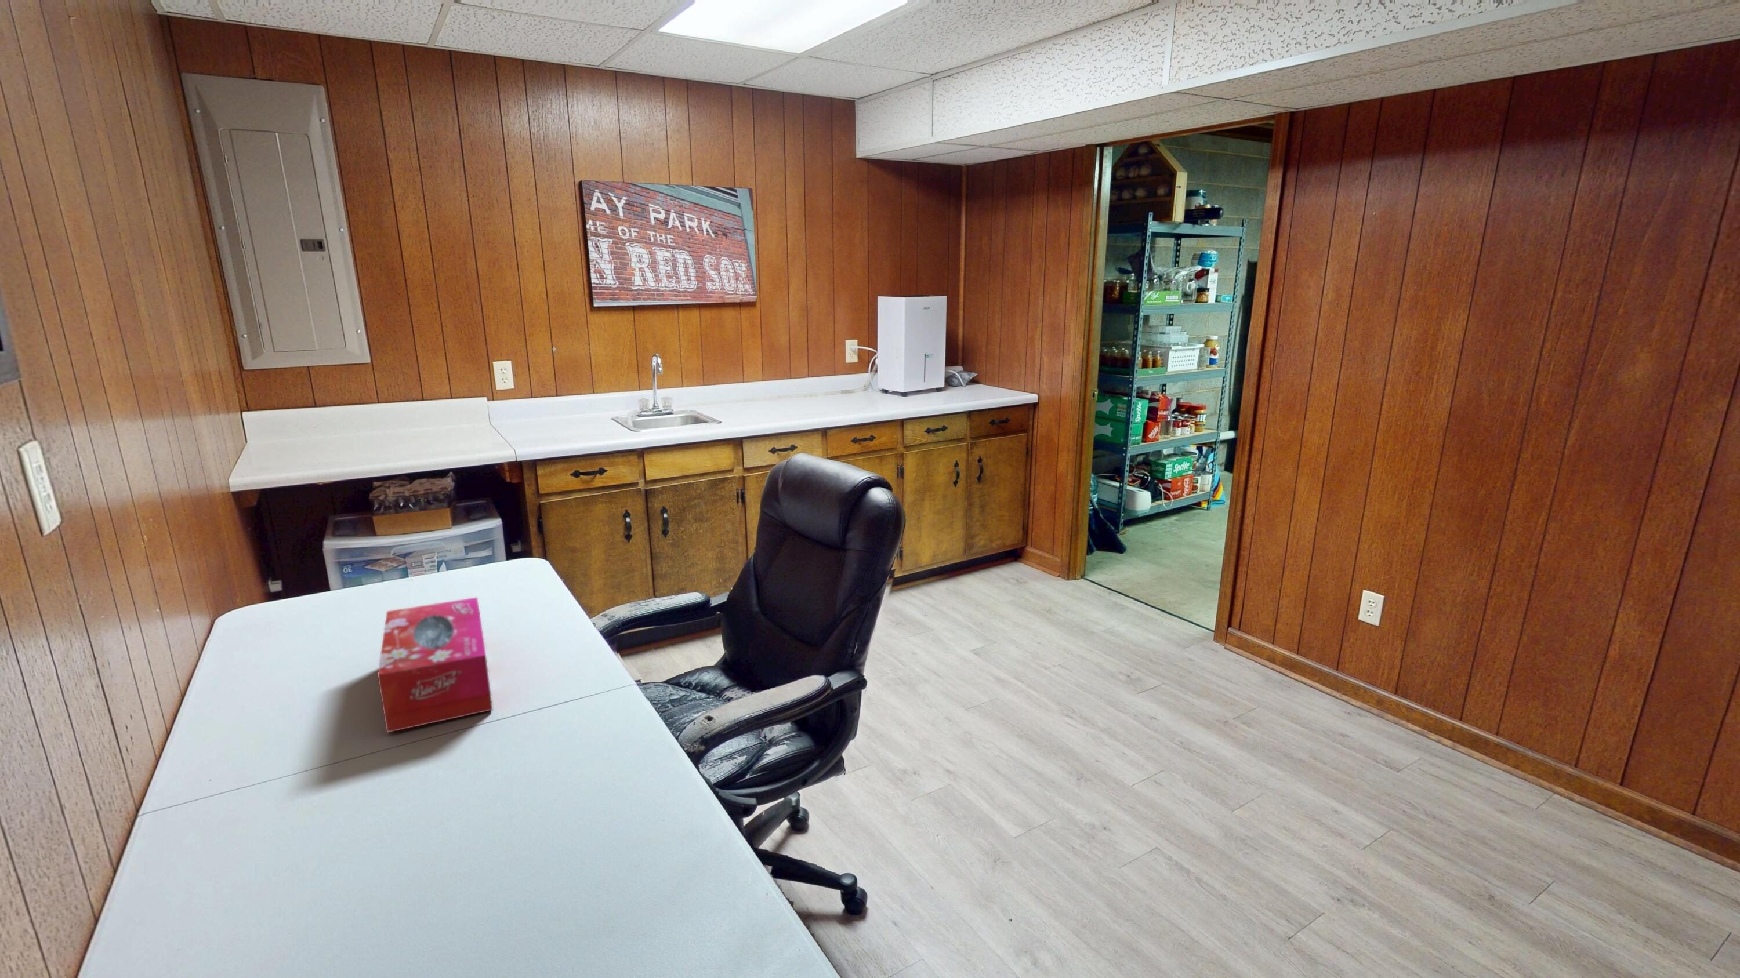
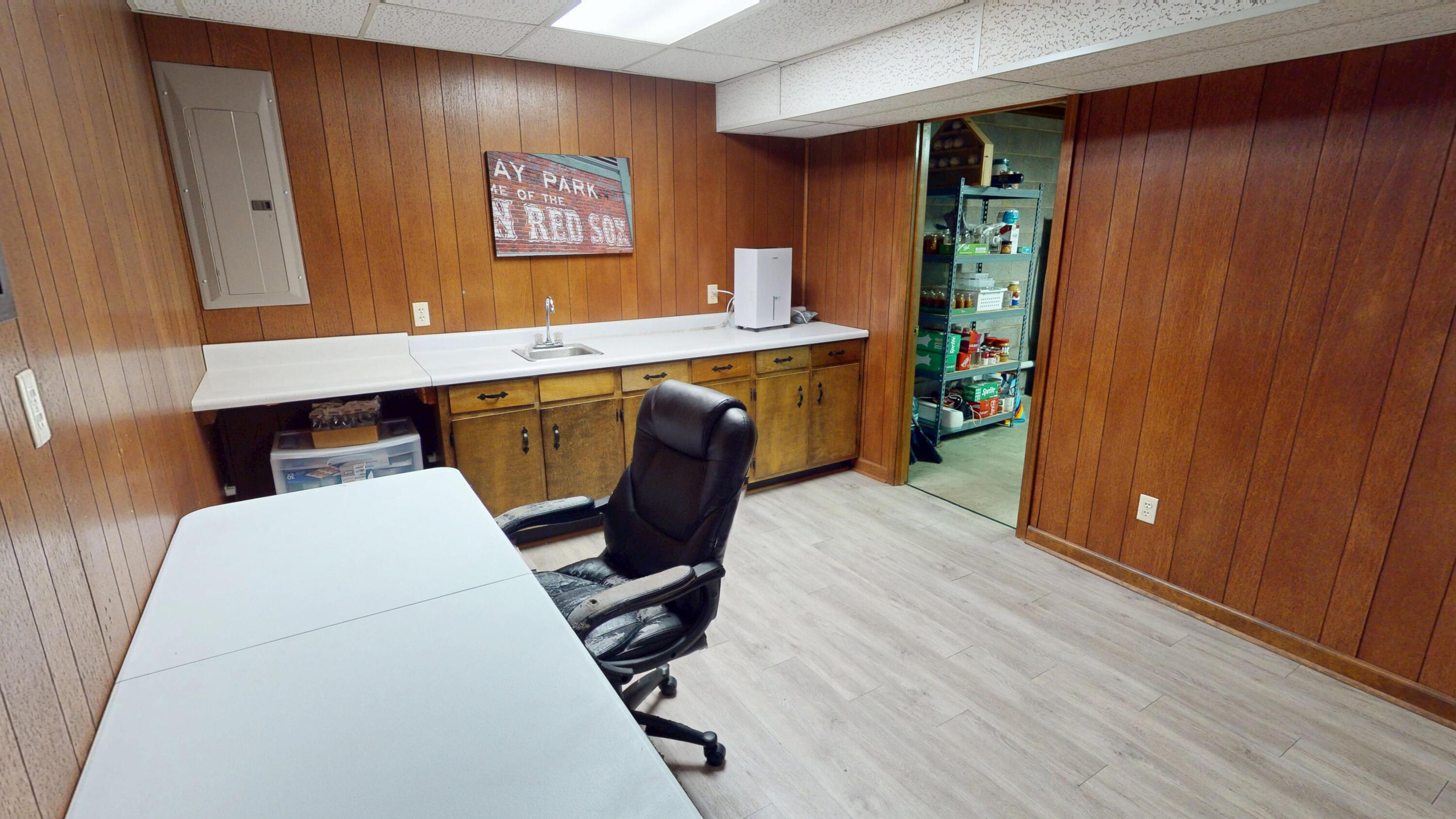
- tissue box [376,597,494,733]
